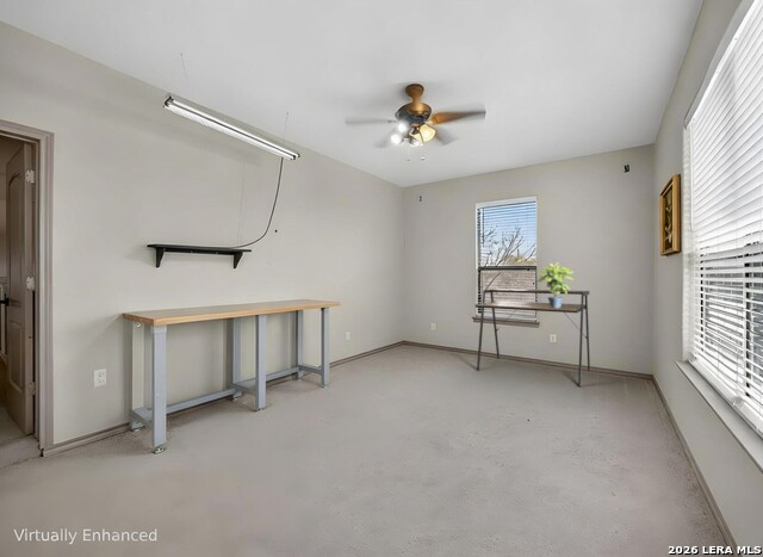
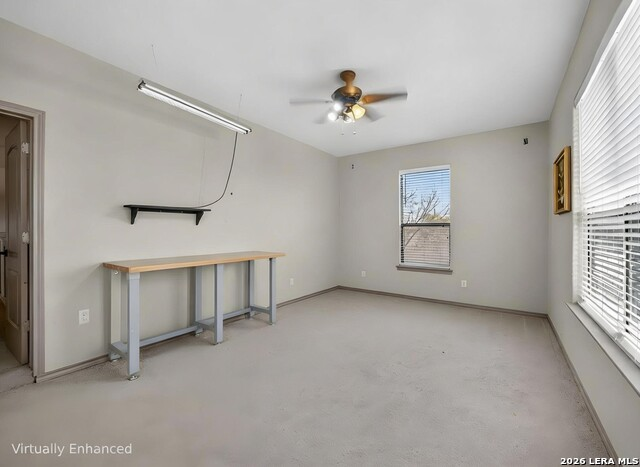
- desk [473,287,591,388]
- potted plant [536,261,575,308]
